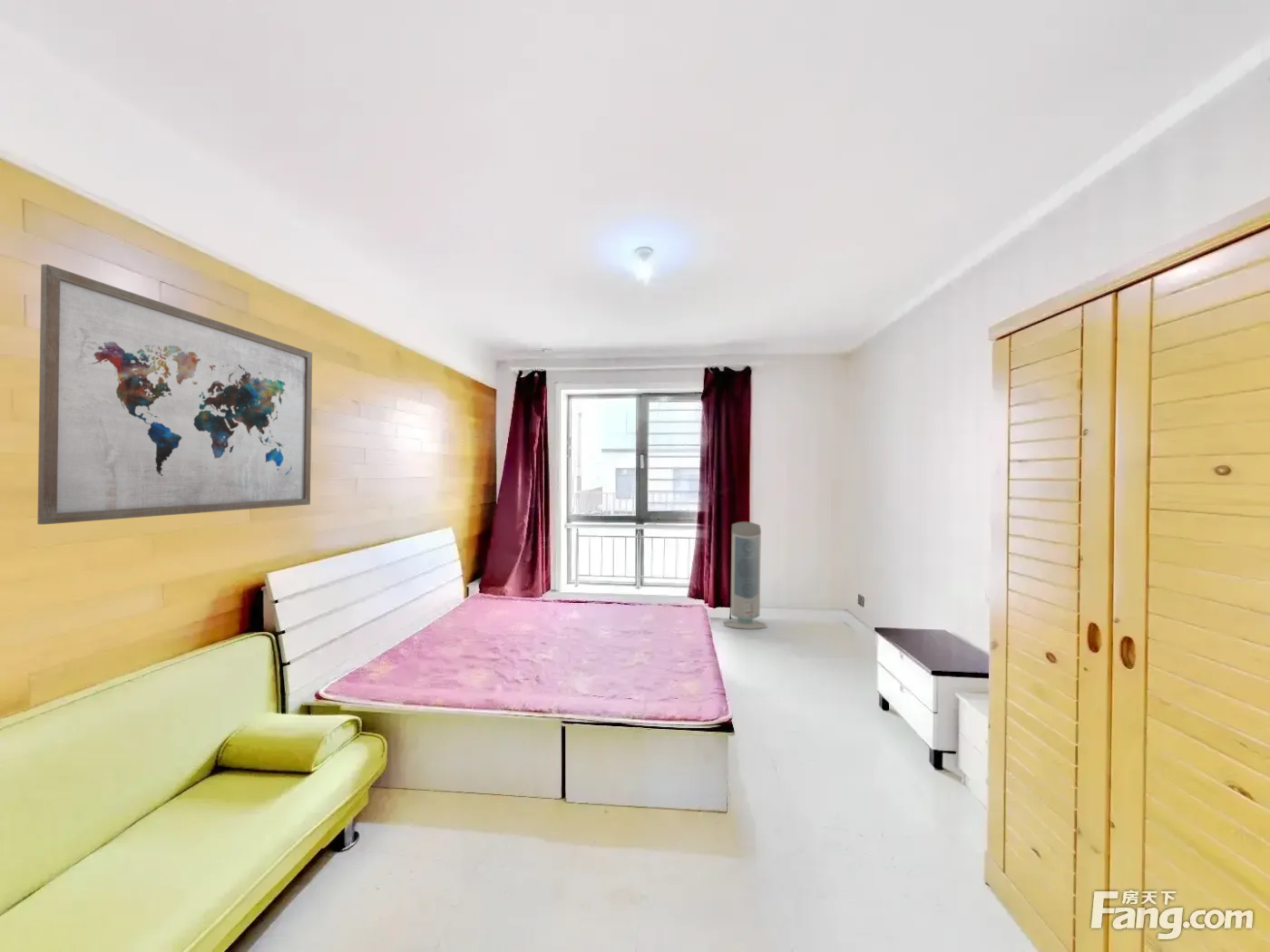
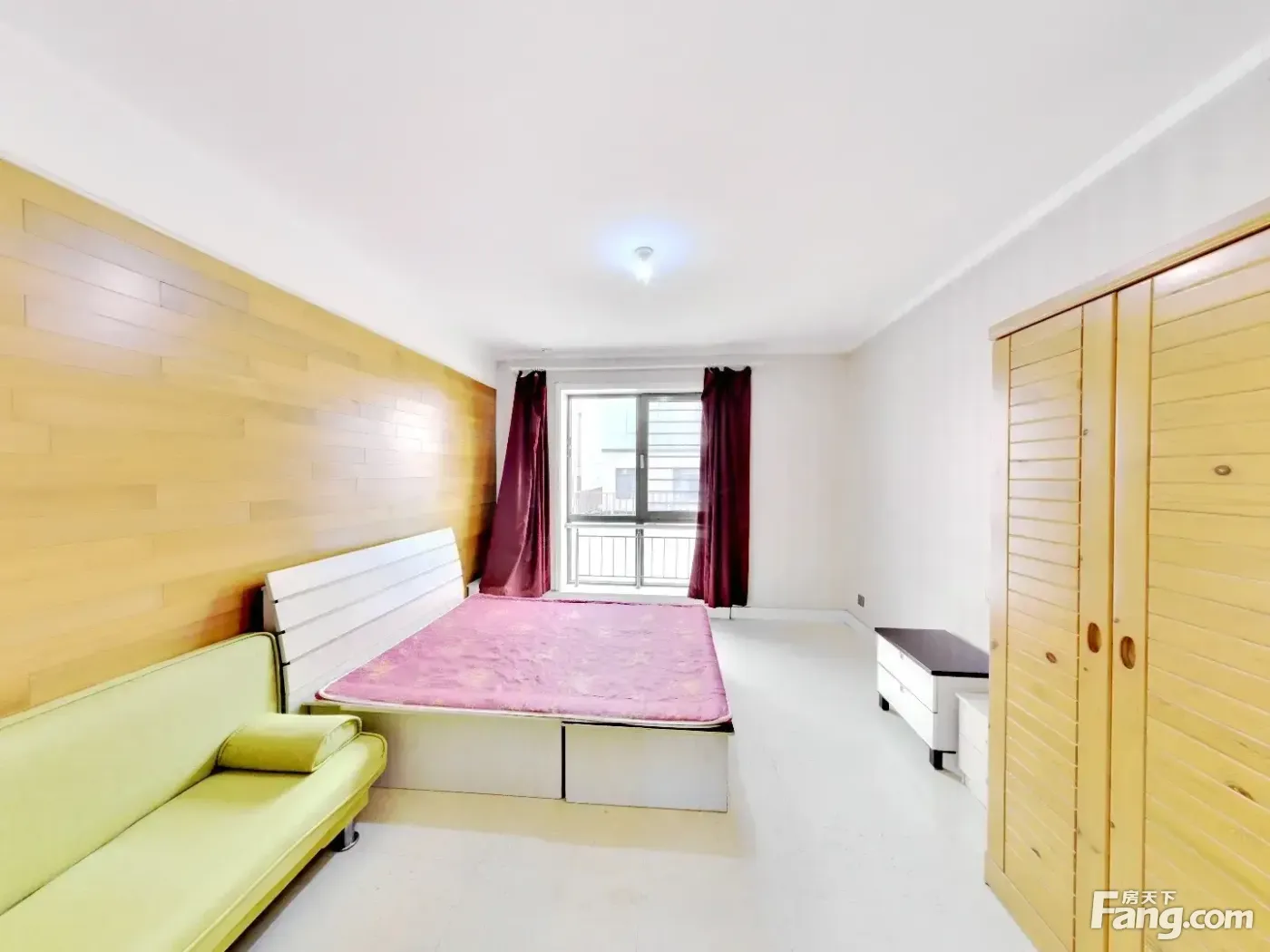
- wall art [36,263,313,525]
- air purifier [723,520,767,630]
